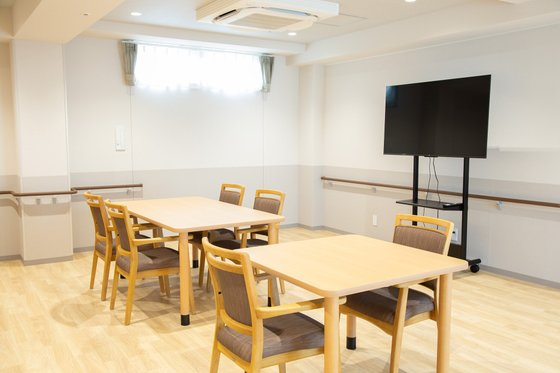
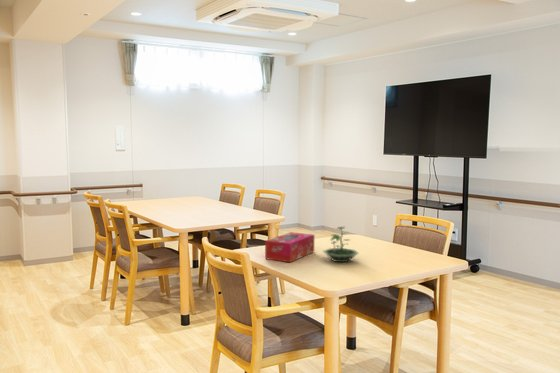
+ terrarium [322,225,360,263]
+ tissue box [264,231,315,263]
